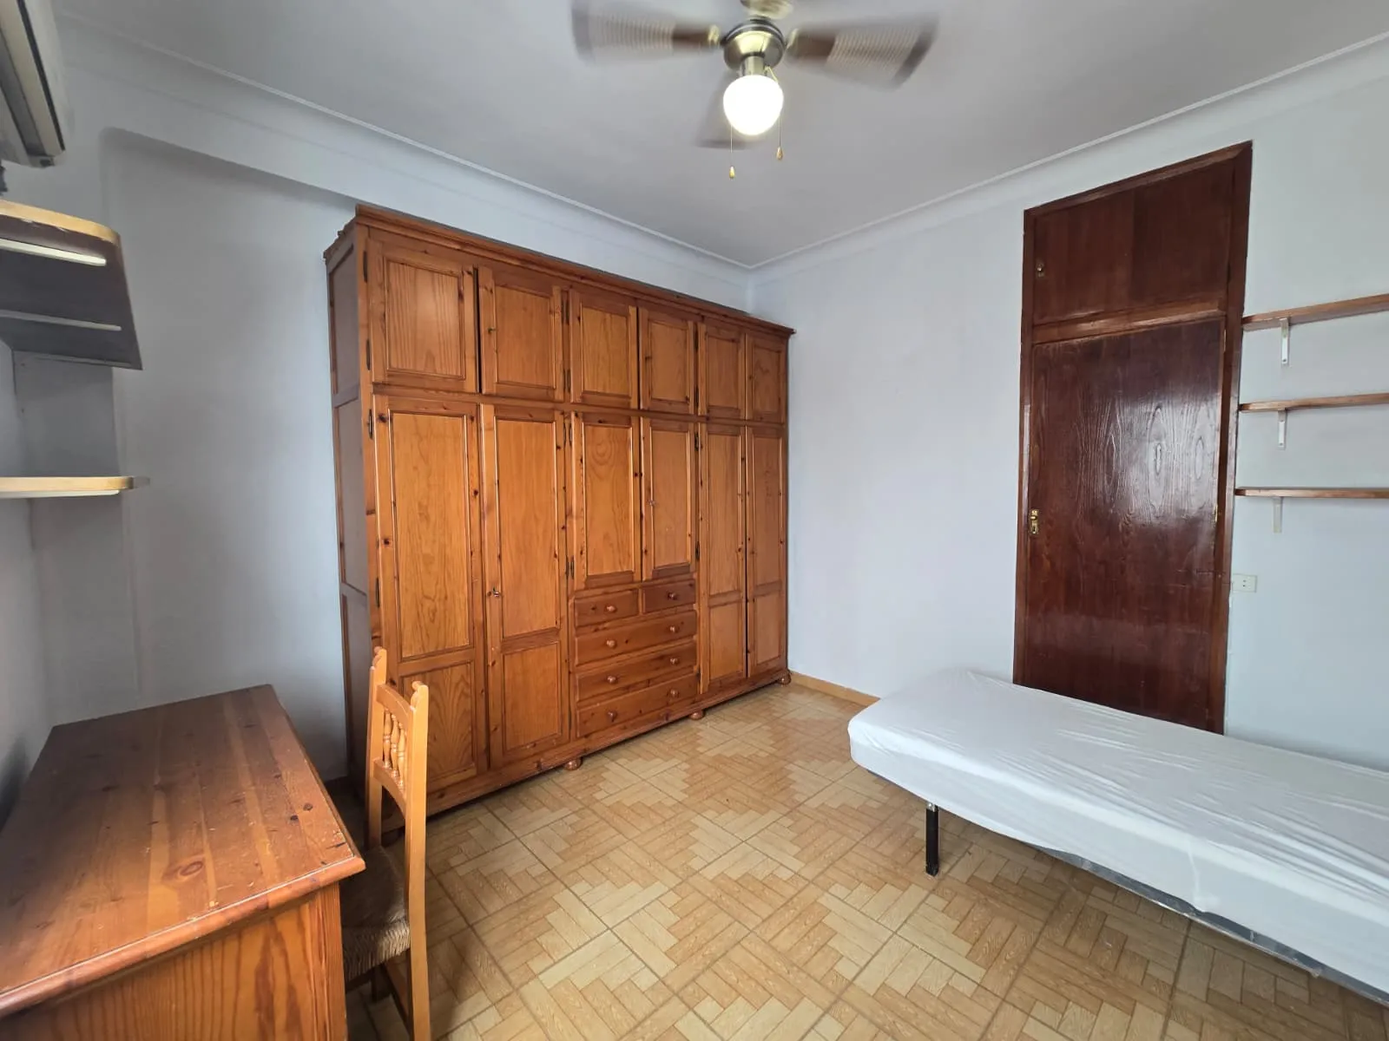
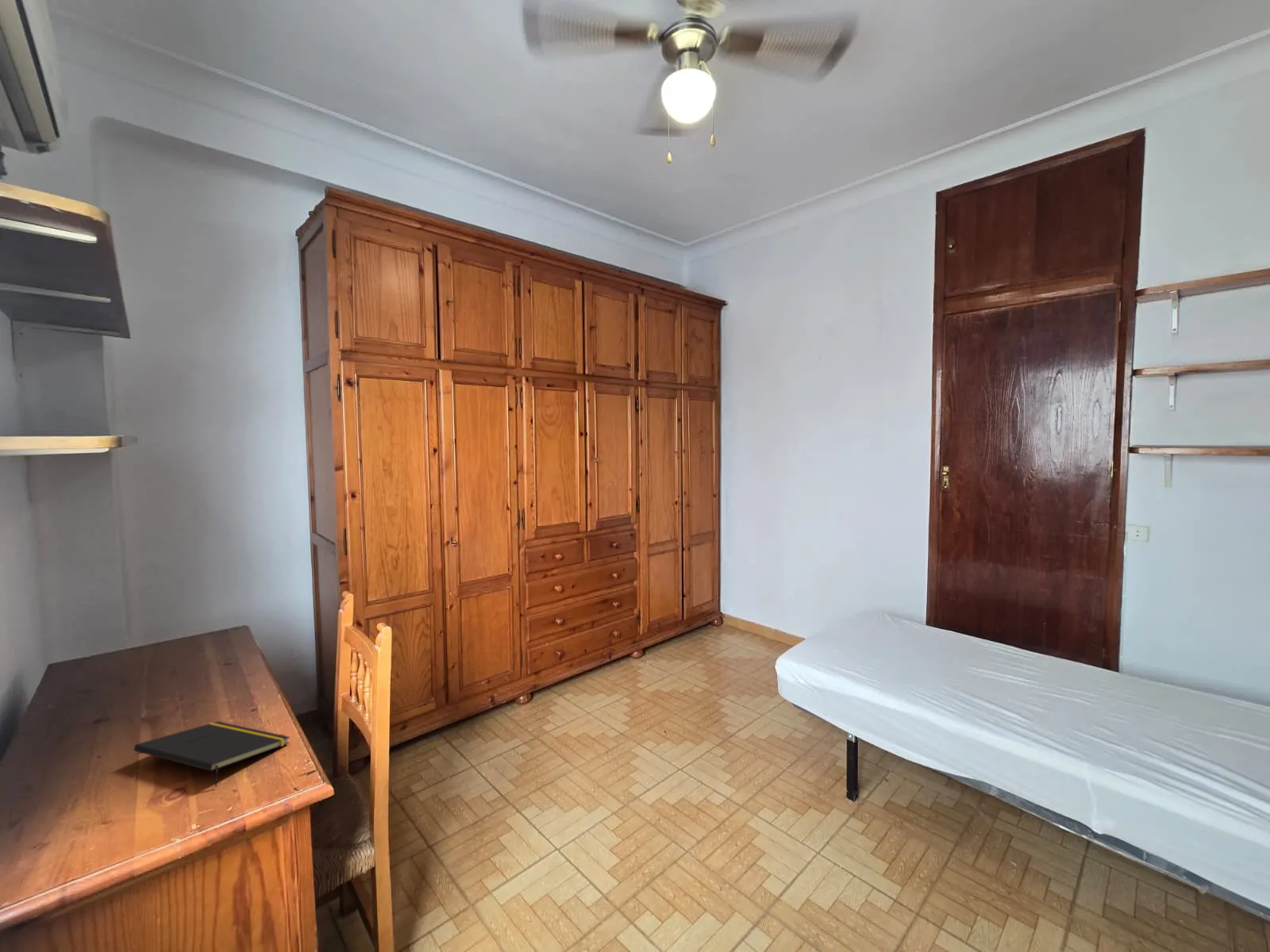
+ notepad [133,720,291,788]
